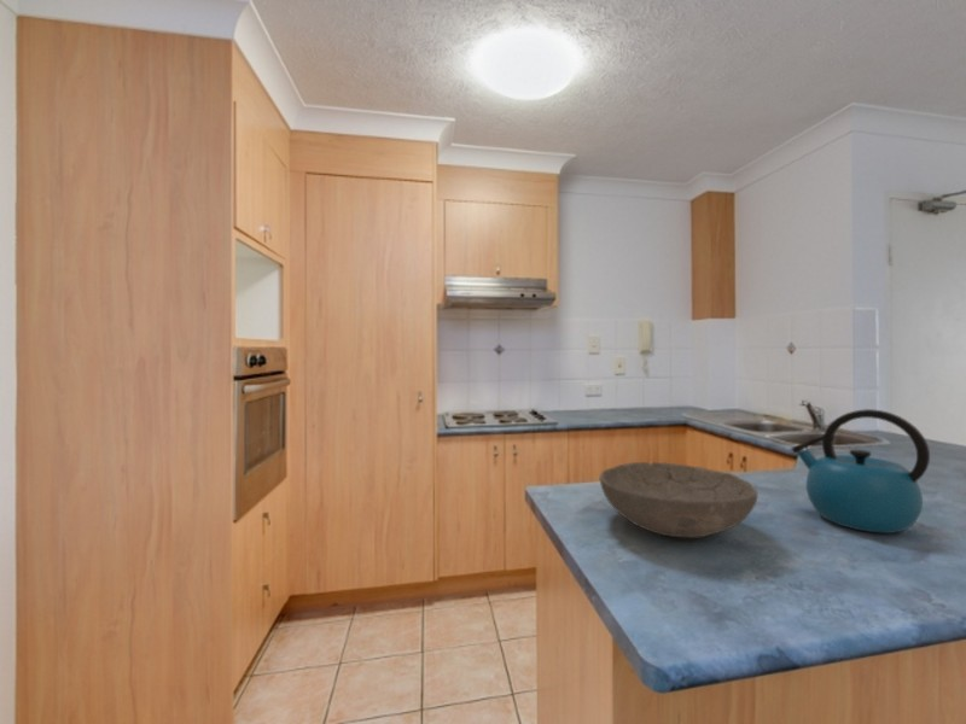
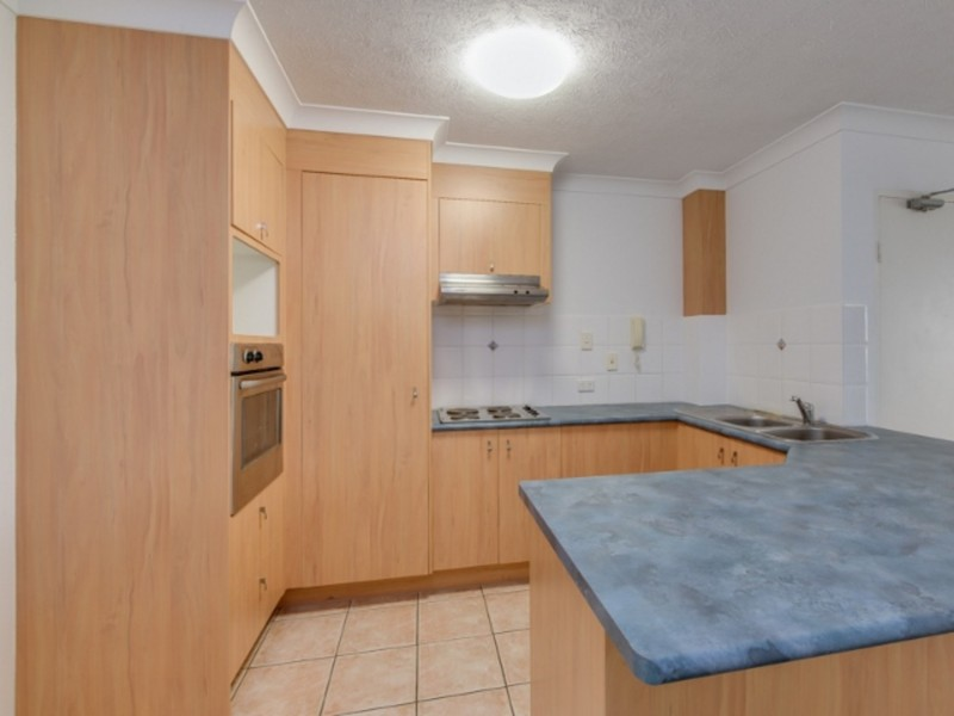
- kettle [790,408,931,535]
- bowl [599,461,758,539]
